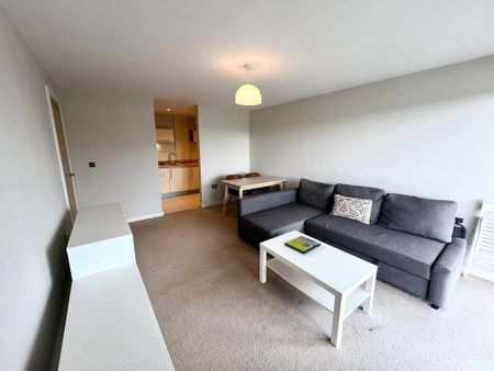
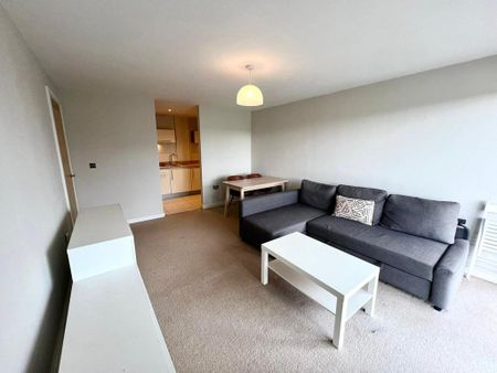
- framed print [283,235,322,255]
